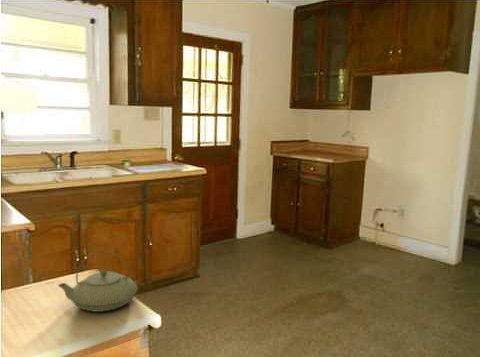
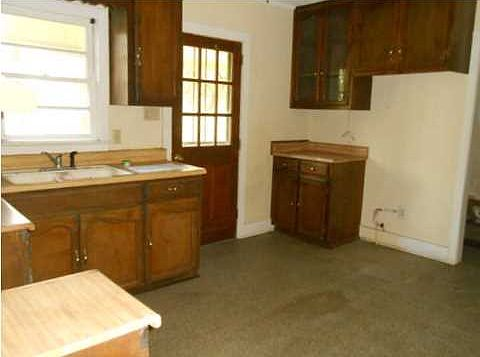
- teapot [57,251,139,313]
